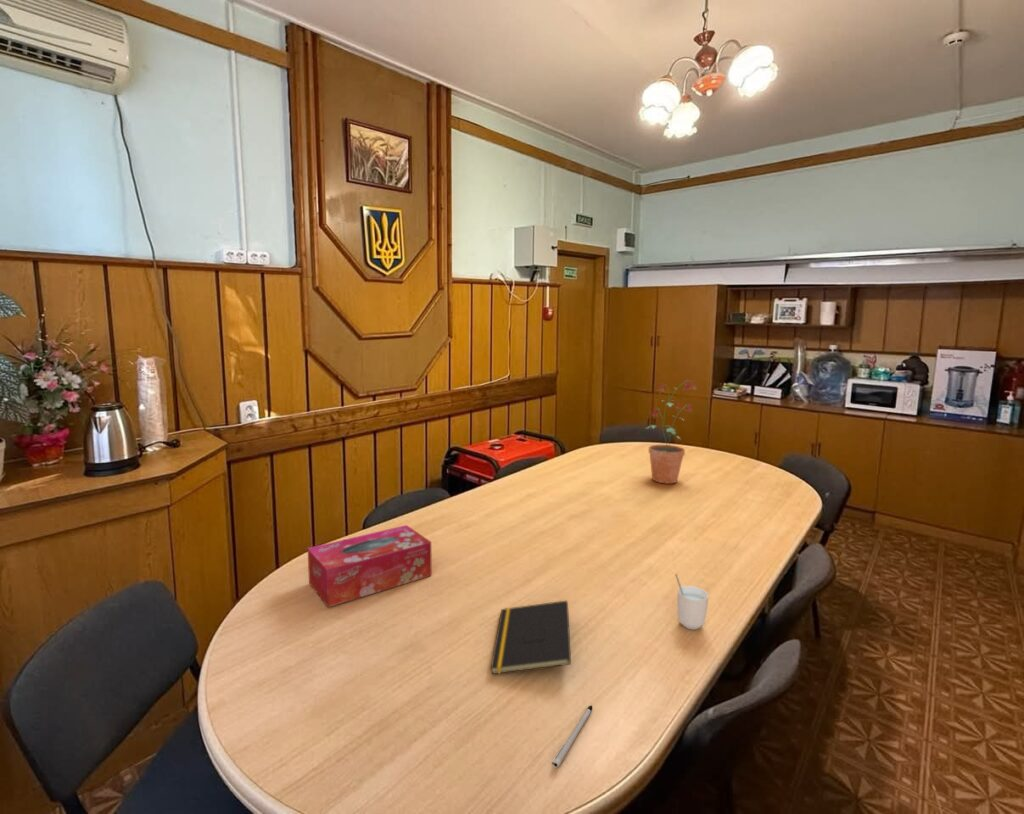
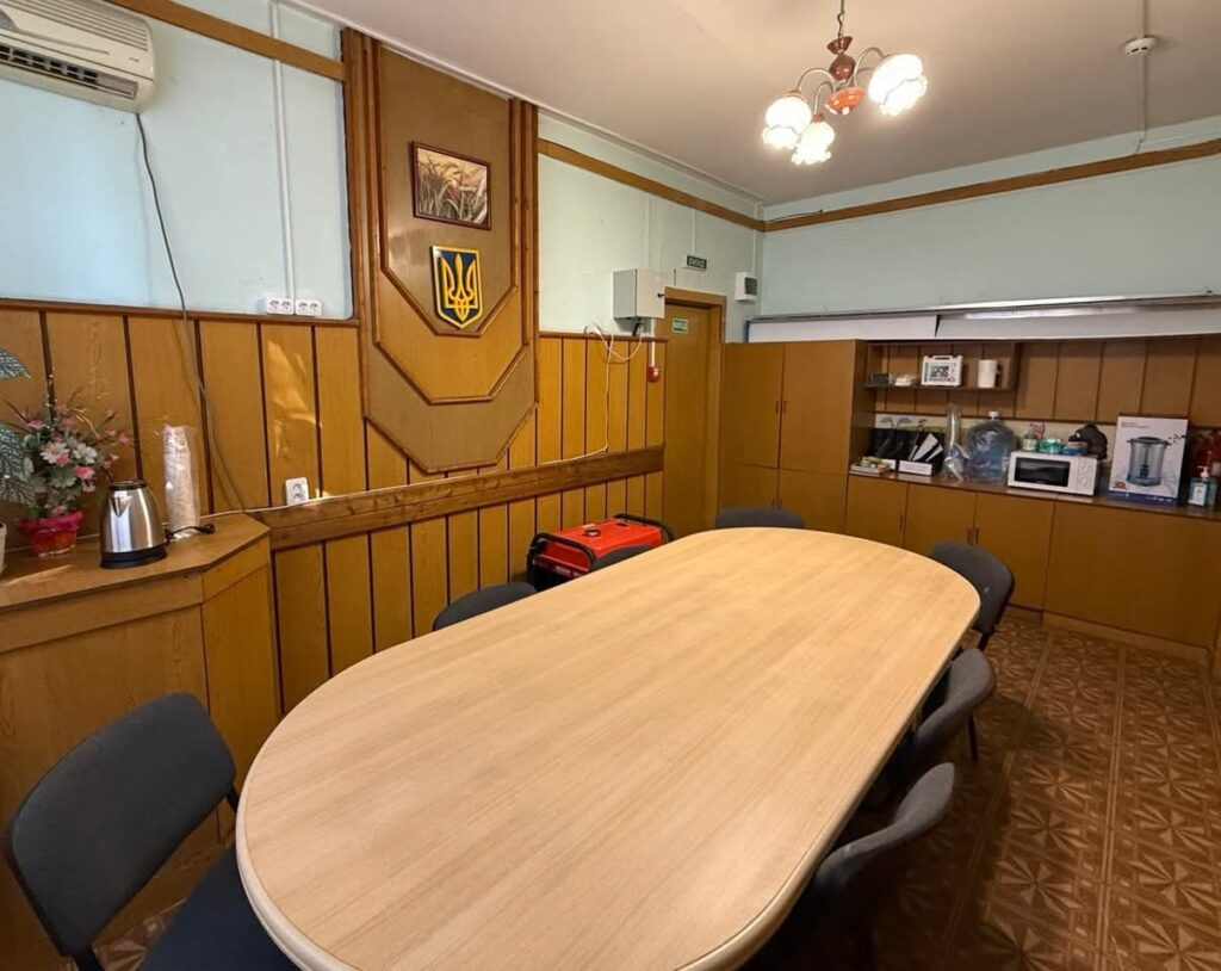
- tissue box [307,524,433,608]
- notepad [490,600,572,675]
- pen [551,704,593,768]
- cup [674,573,709,630]
- potted plant [645,379,699,485]
